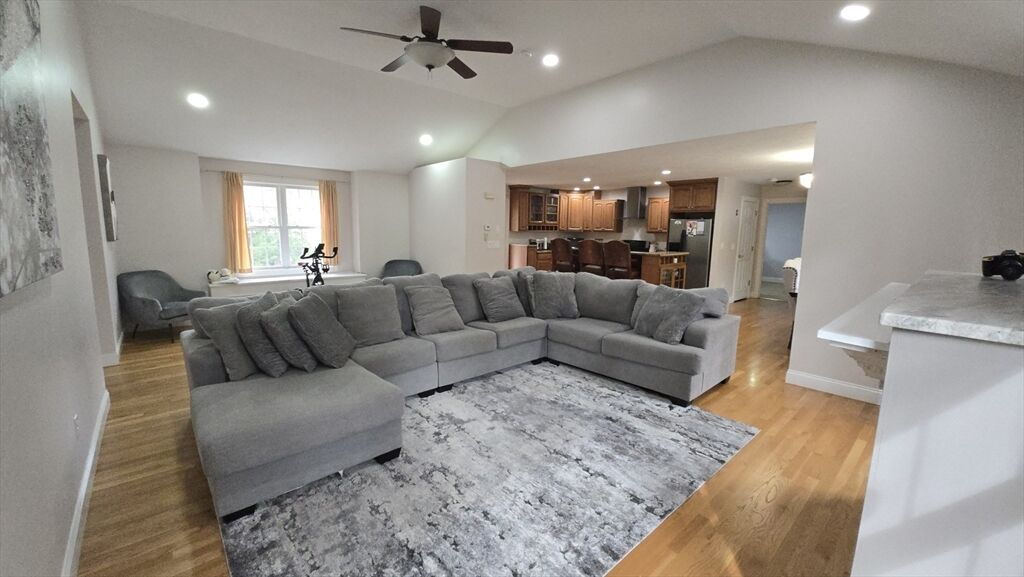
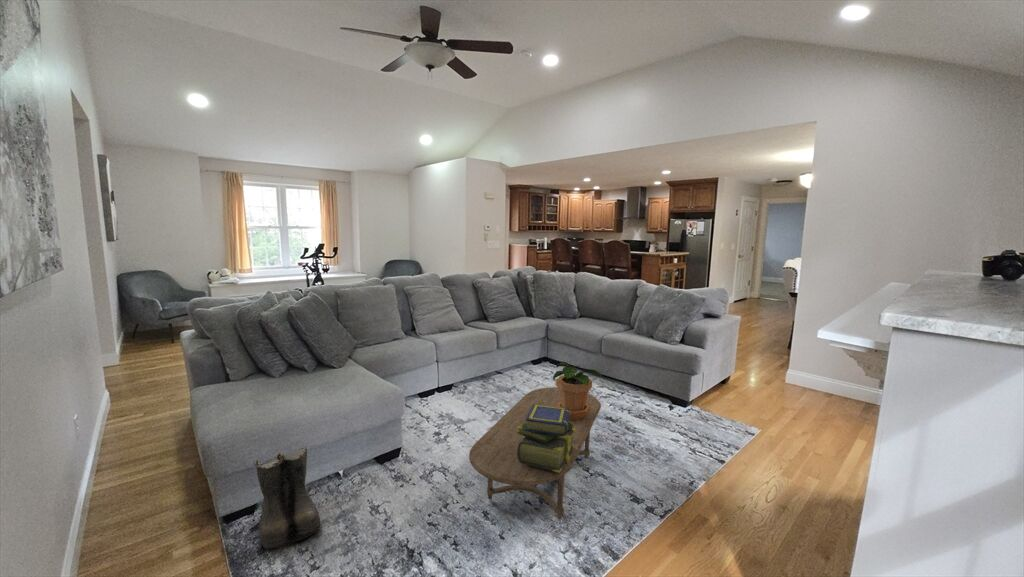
+ boots [253,445,324,553]
+ coffee table [468,386,602,520]
+ stack of books [516,404,575,473]
+ potted plant [552,361,604,420]
